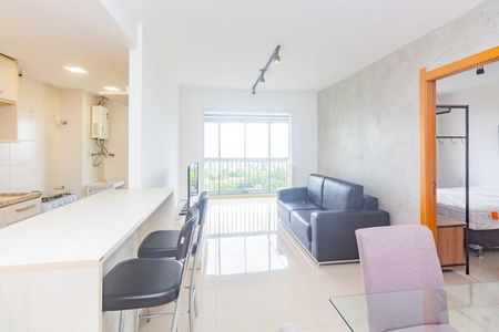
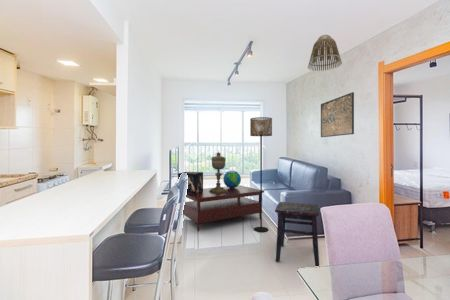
+ floor lamp [249,116,273,233]
+ decorative globe [222,170,242,188]
+ side table [274,201,320,267]
+ decorative cube [177,171,204,194]
+ lamp shade [307,34,343,72]
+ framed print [320,91,355,138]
+ coffee table [183,184,265,232]
+ decorative urn [209,150,228,193]
